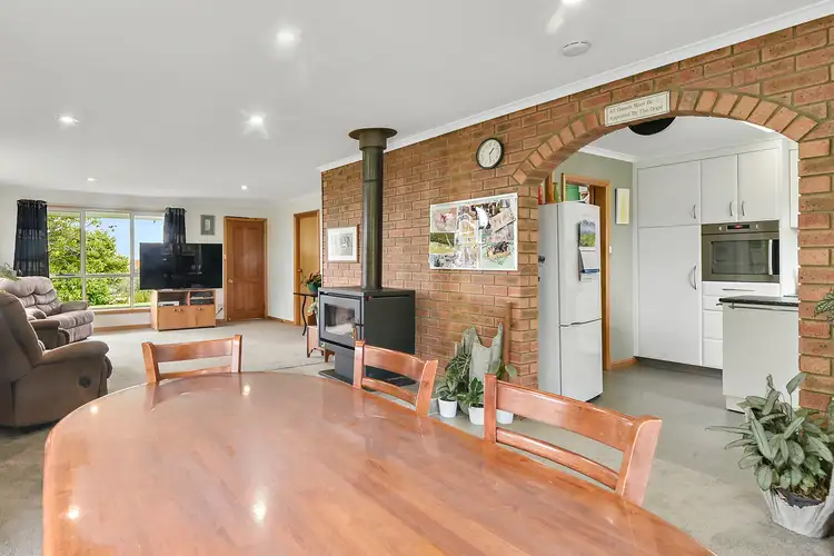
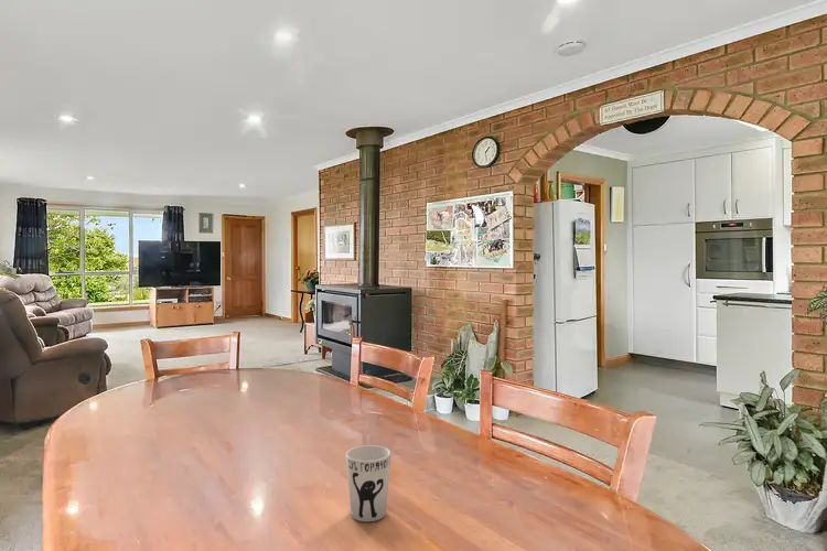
+ cup [345,444,391,522]
